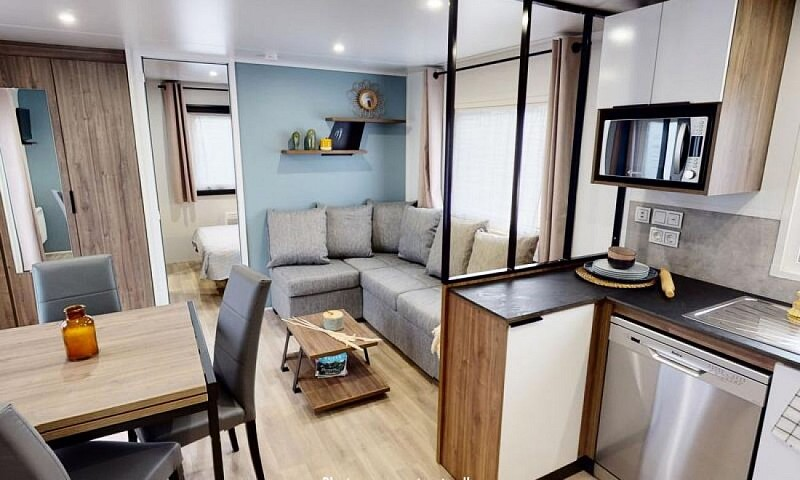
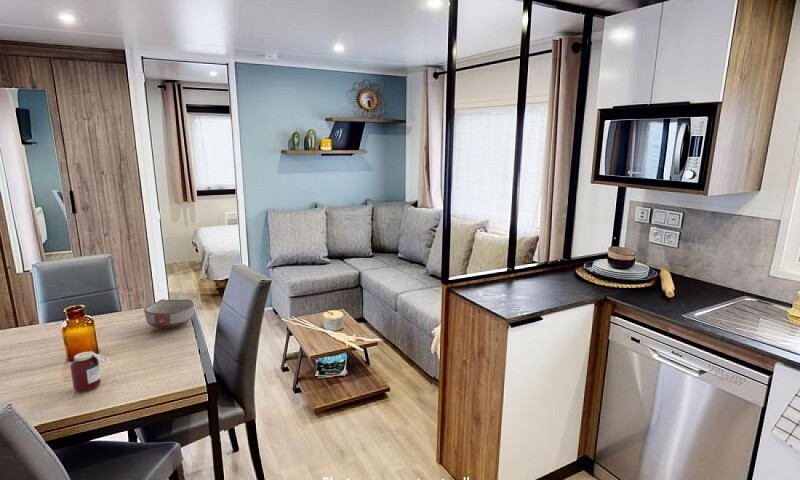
+ jar [70,350,113,393]
+ ceramic bowl [143,298,195,329]
